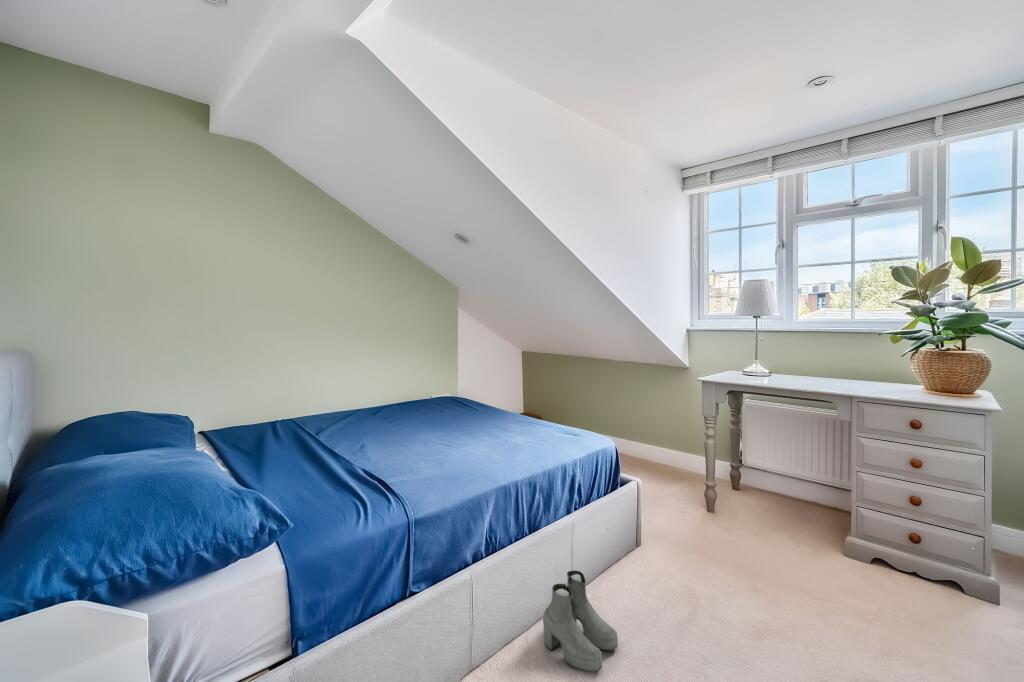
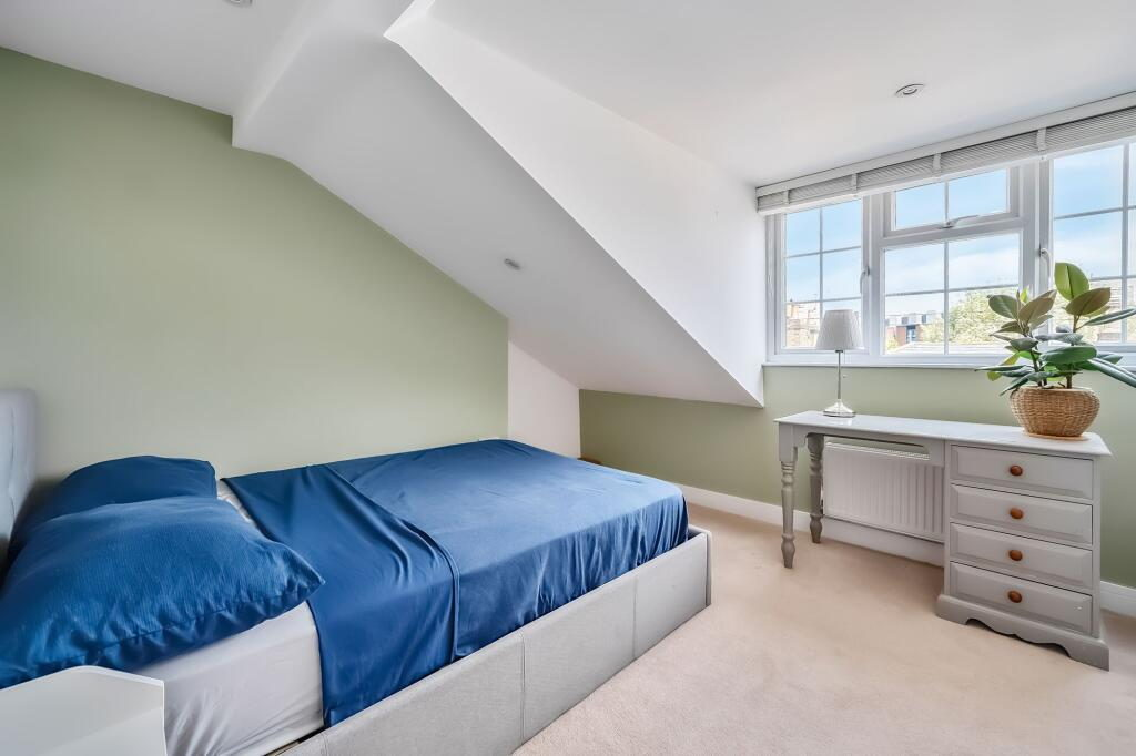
- boots [542,570,619,674]
